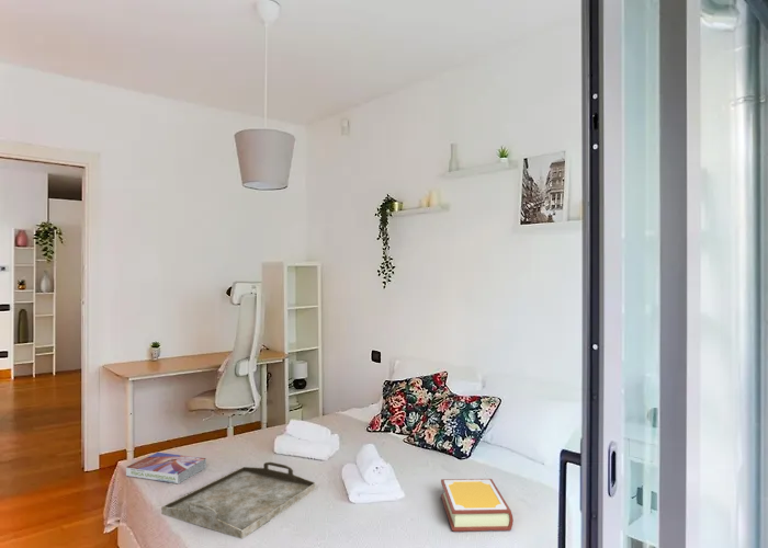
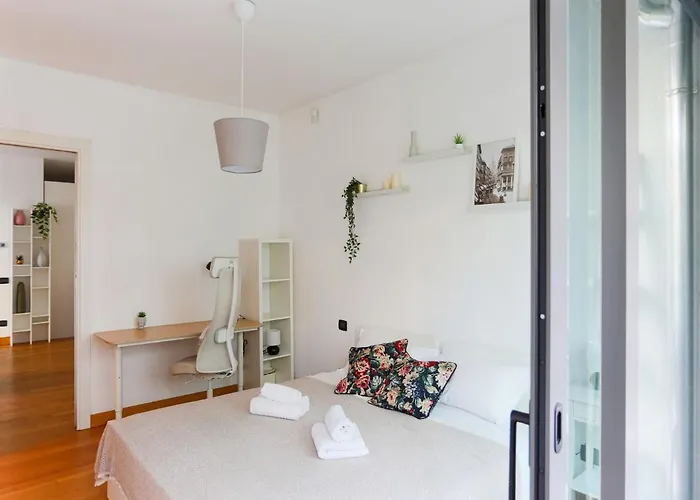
- book [440,478,515,533]
- textbook [125,452,207,484]
- serving tray [160,460,317,540]
